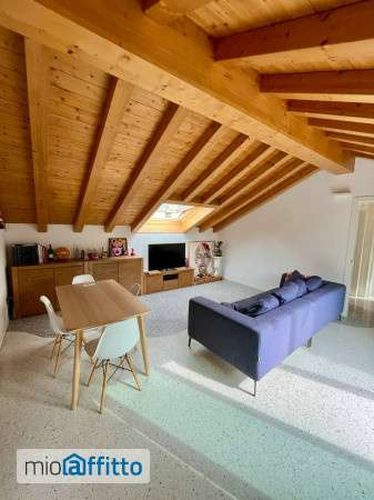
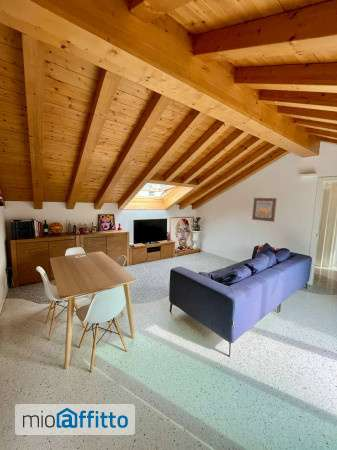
+ wall art [251,197,278,223]
